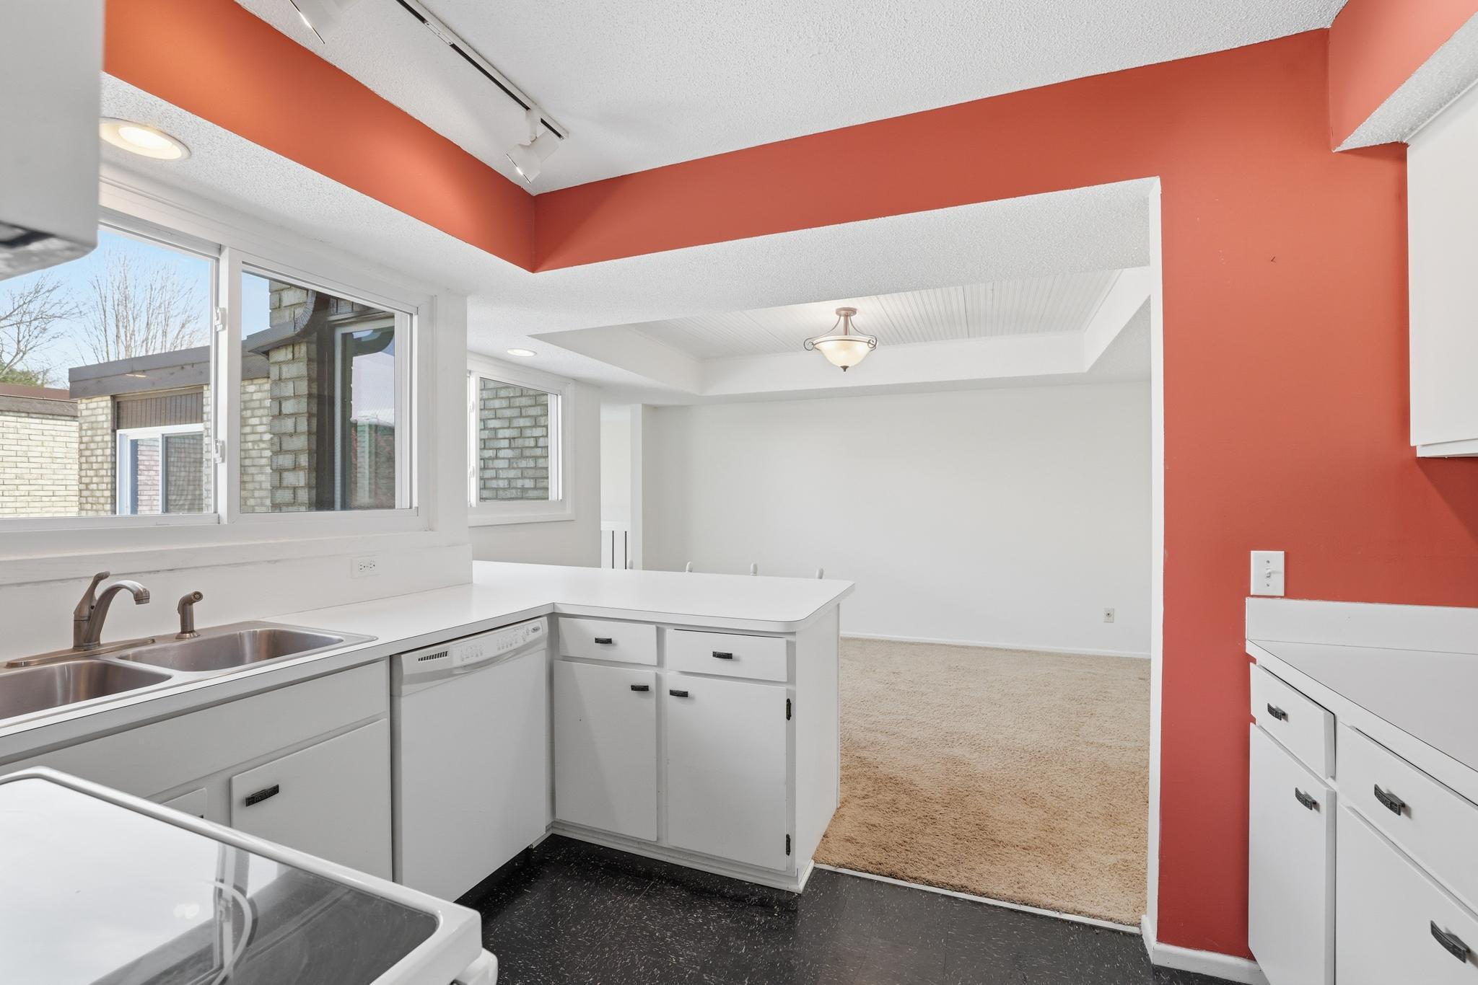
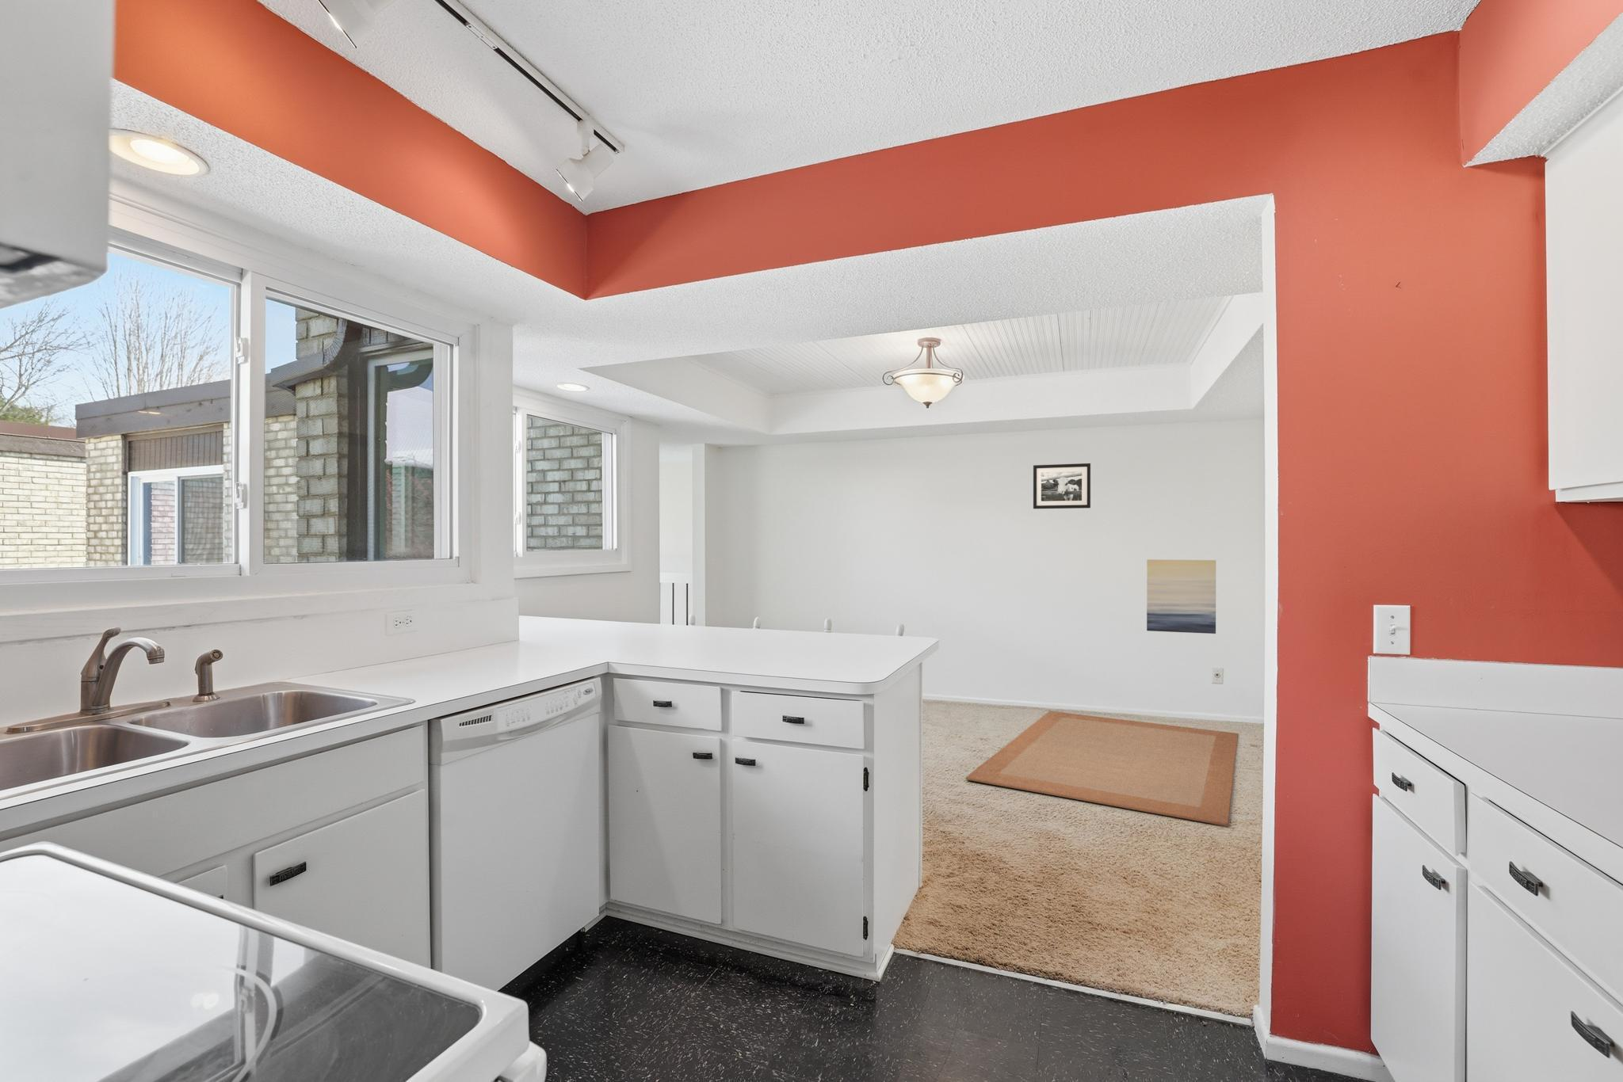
+ picture frame [1032,463,1092,510]
+ wall art [1146,558,1216,634]
+ rug [965,710,1239,827]
